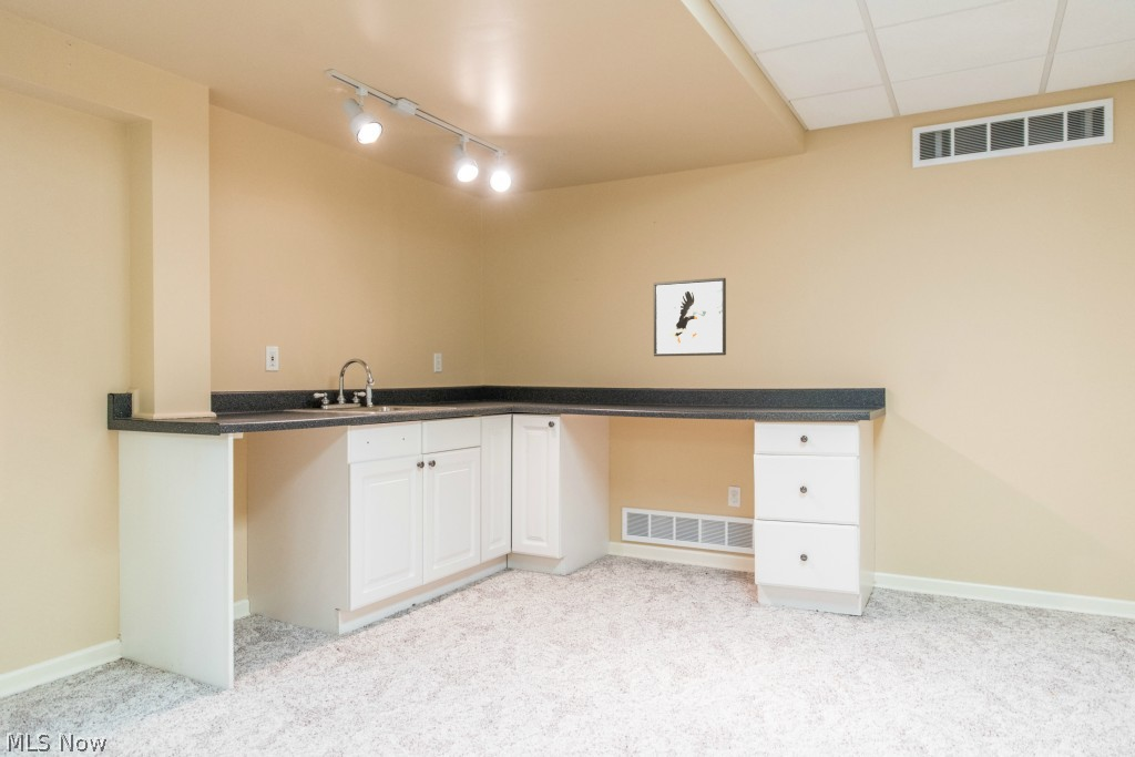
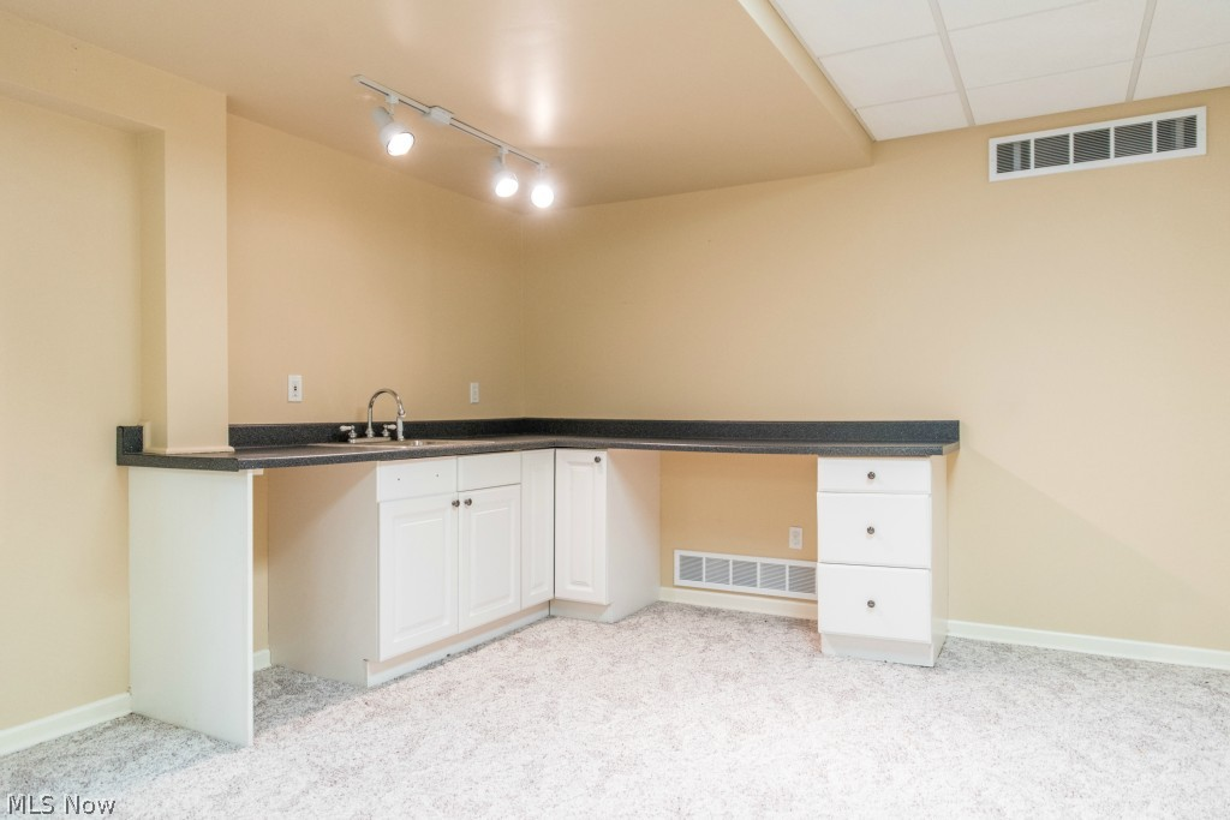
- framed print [653,277,727,357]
